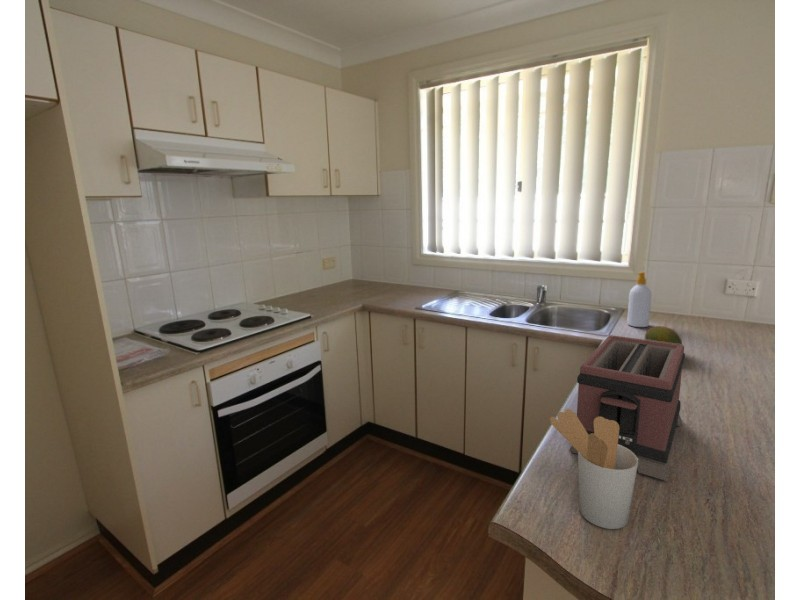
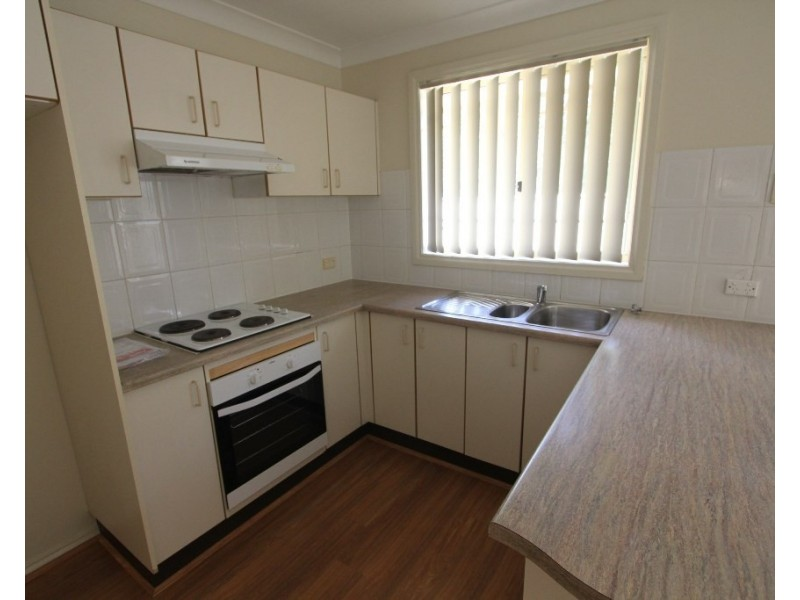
- utensil holder [549,408,638,530]
- fruit [644,325,683,345]
- toaster [568,334,686,482]
- soap bottle [626,271,653,328]
